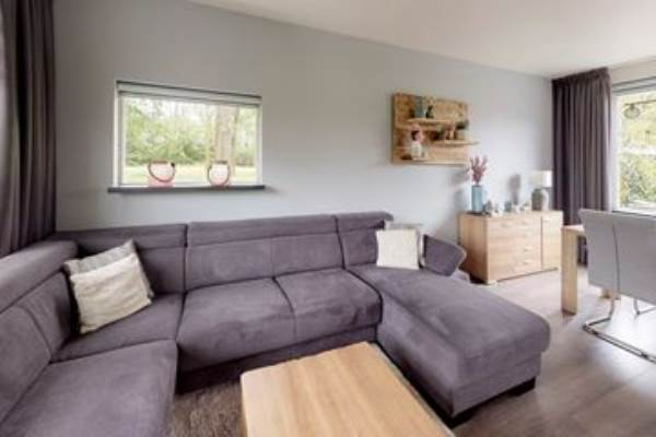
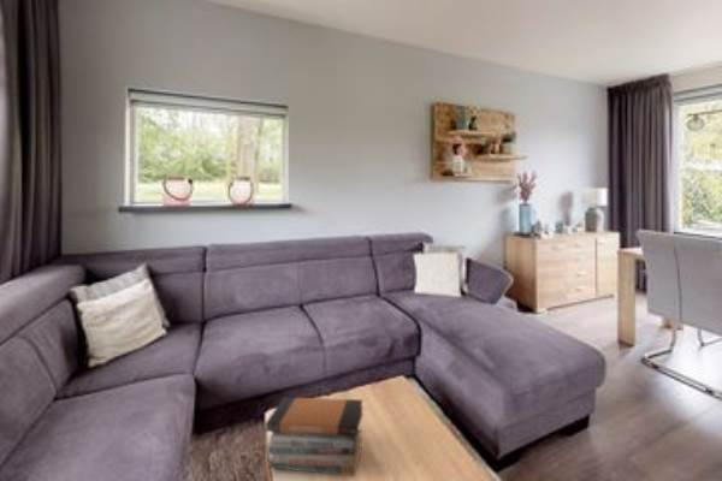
+ book stack [265,396,365,477]
